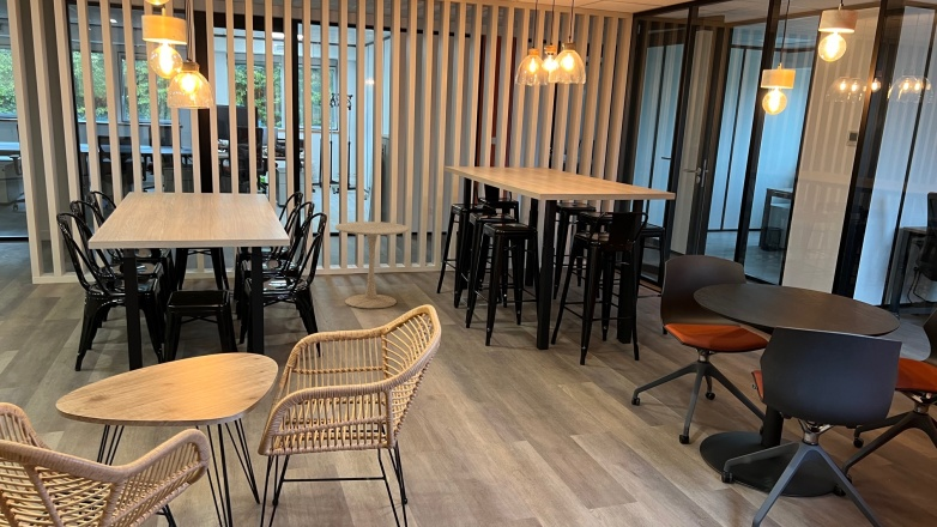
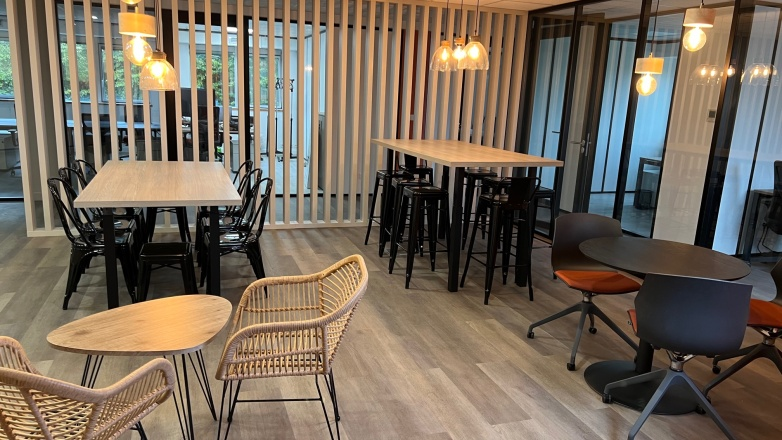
- side table [334,220,410,310]
